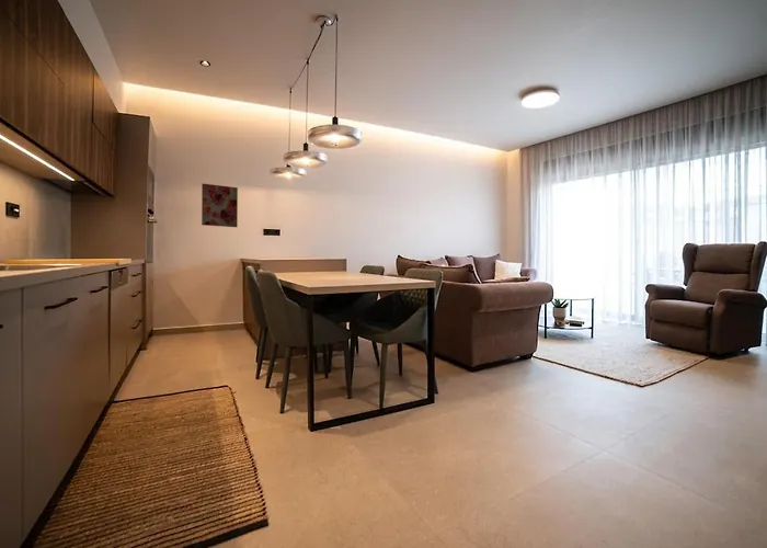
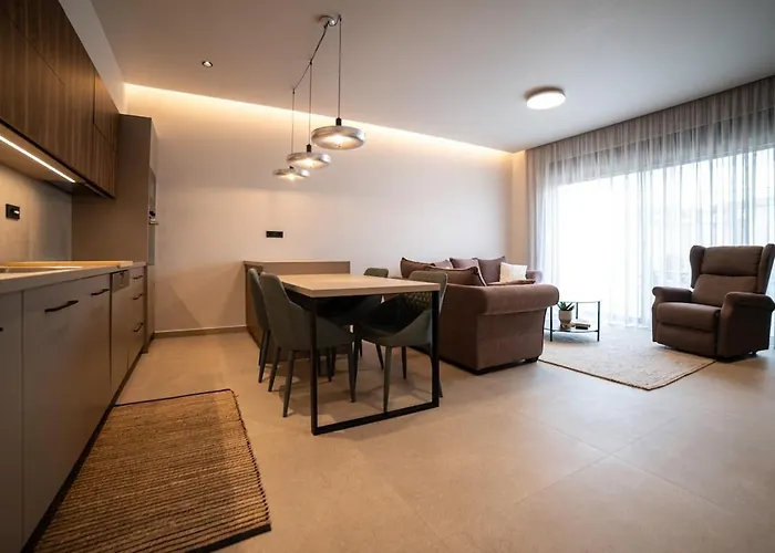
- wall art [201,183,239,228]
